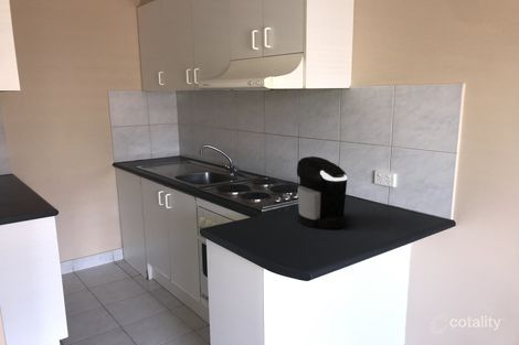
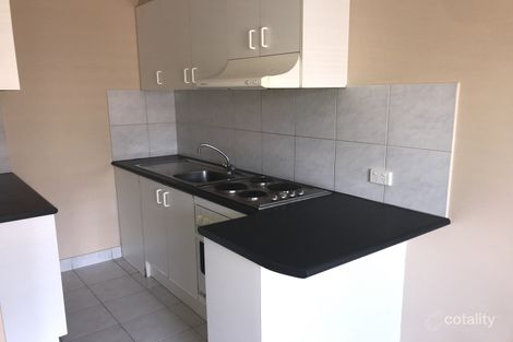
- coffee maker [296,155,349,230]
